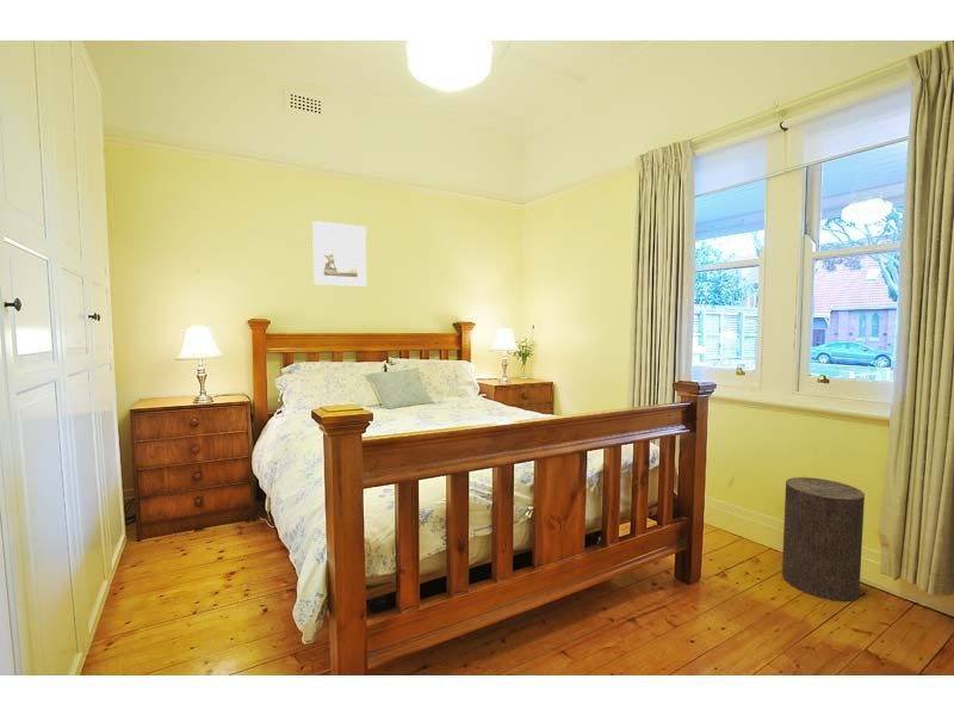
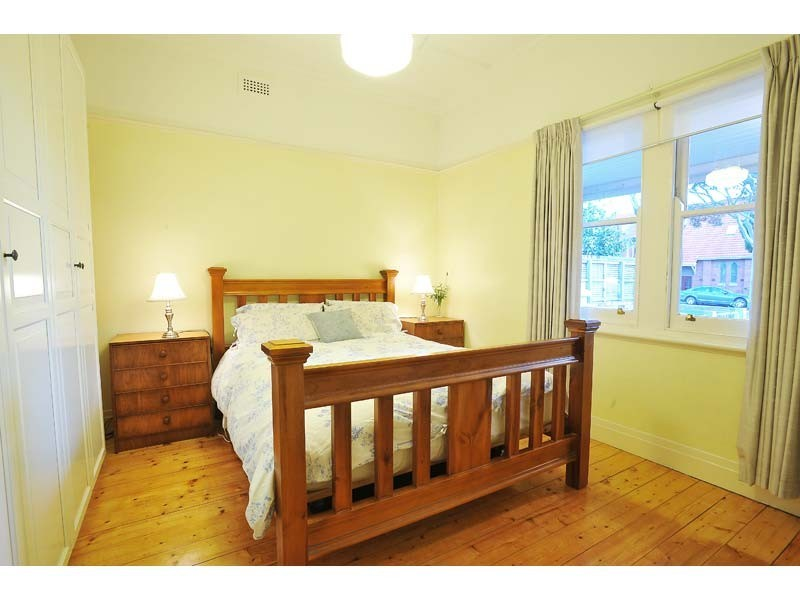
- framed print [311,220,367,288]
- stool [781,476,866,603]
